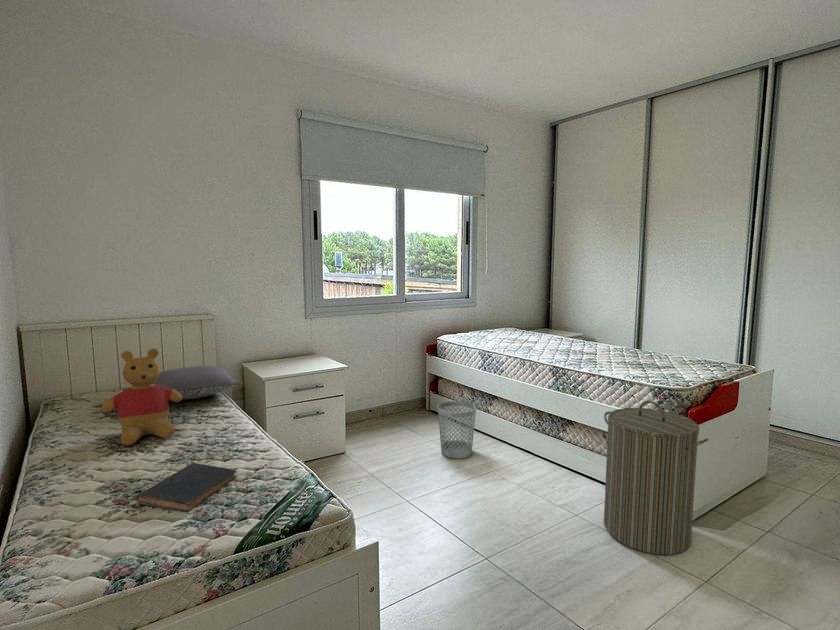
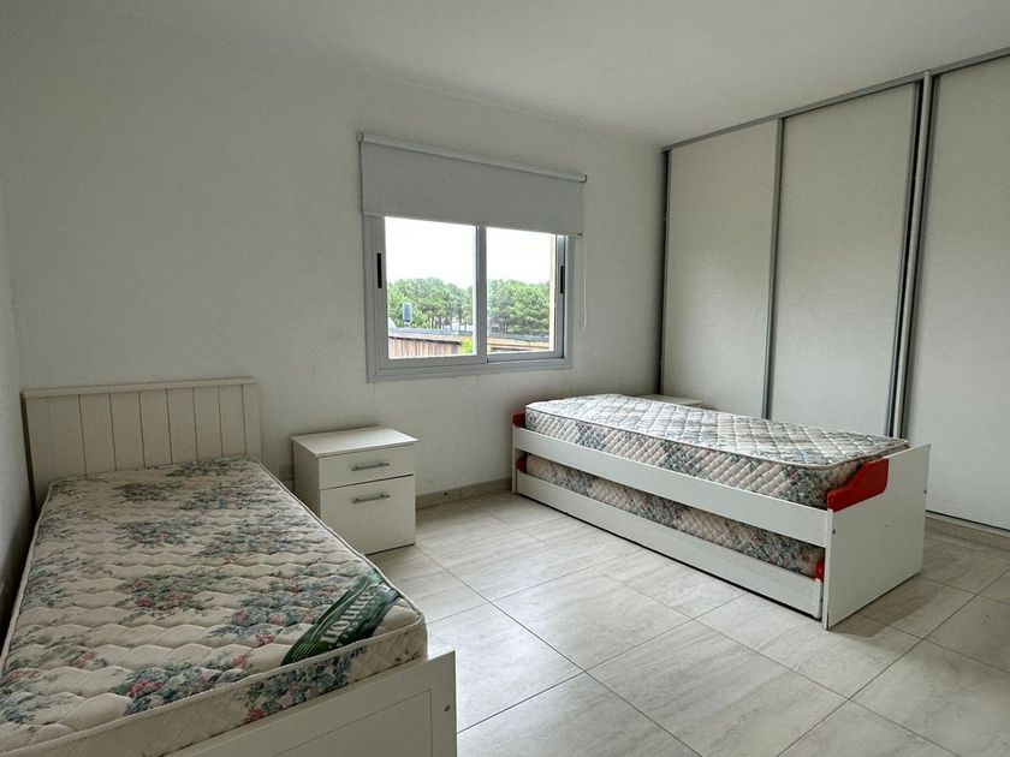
- teddy bear [100,348,182,447]
- pillow [152,365,243,400]
- laundry hamper [603,400,709,556]
- book [135,462,238,513]
- wastebasket [437,400,477,459]
